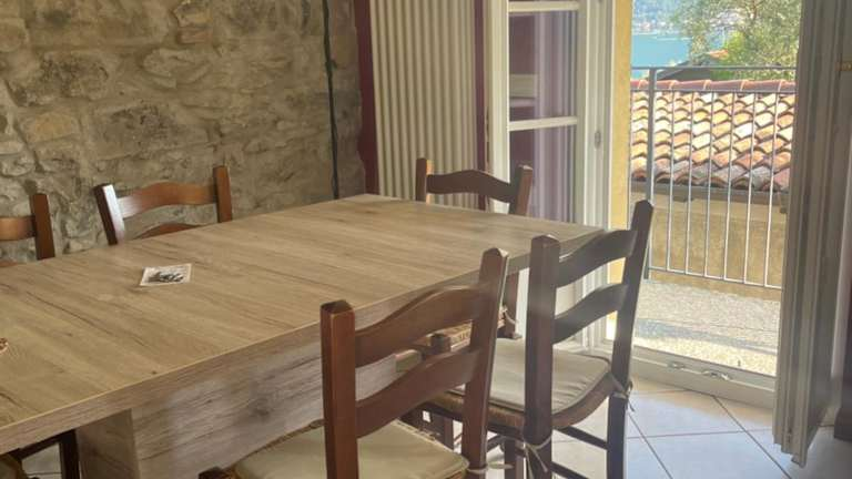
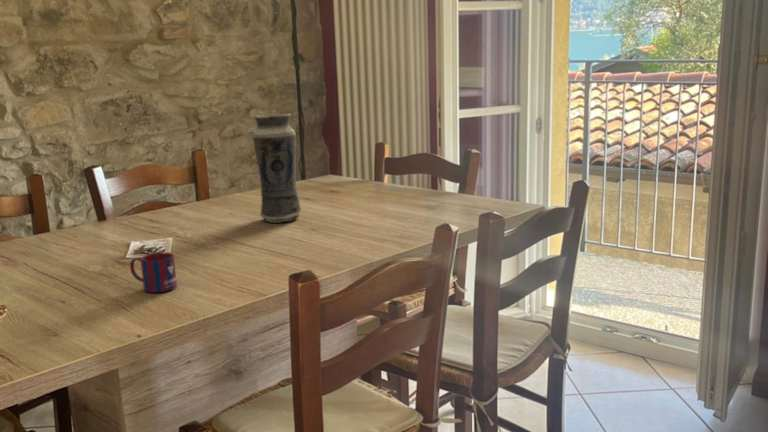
+ vase [252,113,302,223]
+ mug [129,252,178,294]
